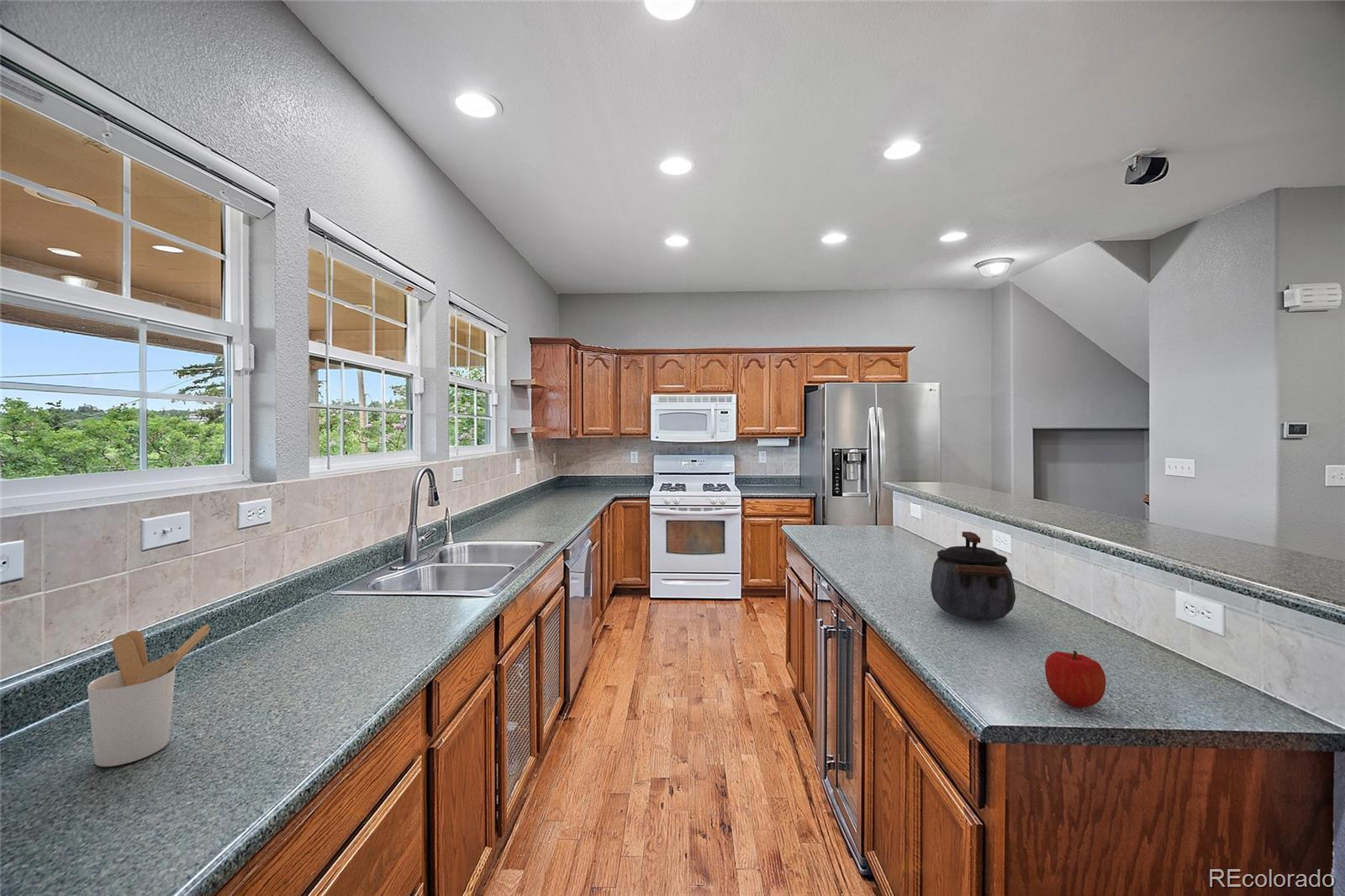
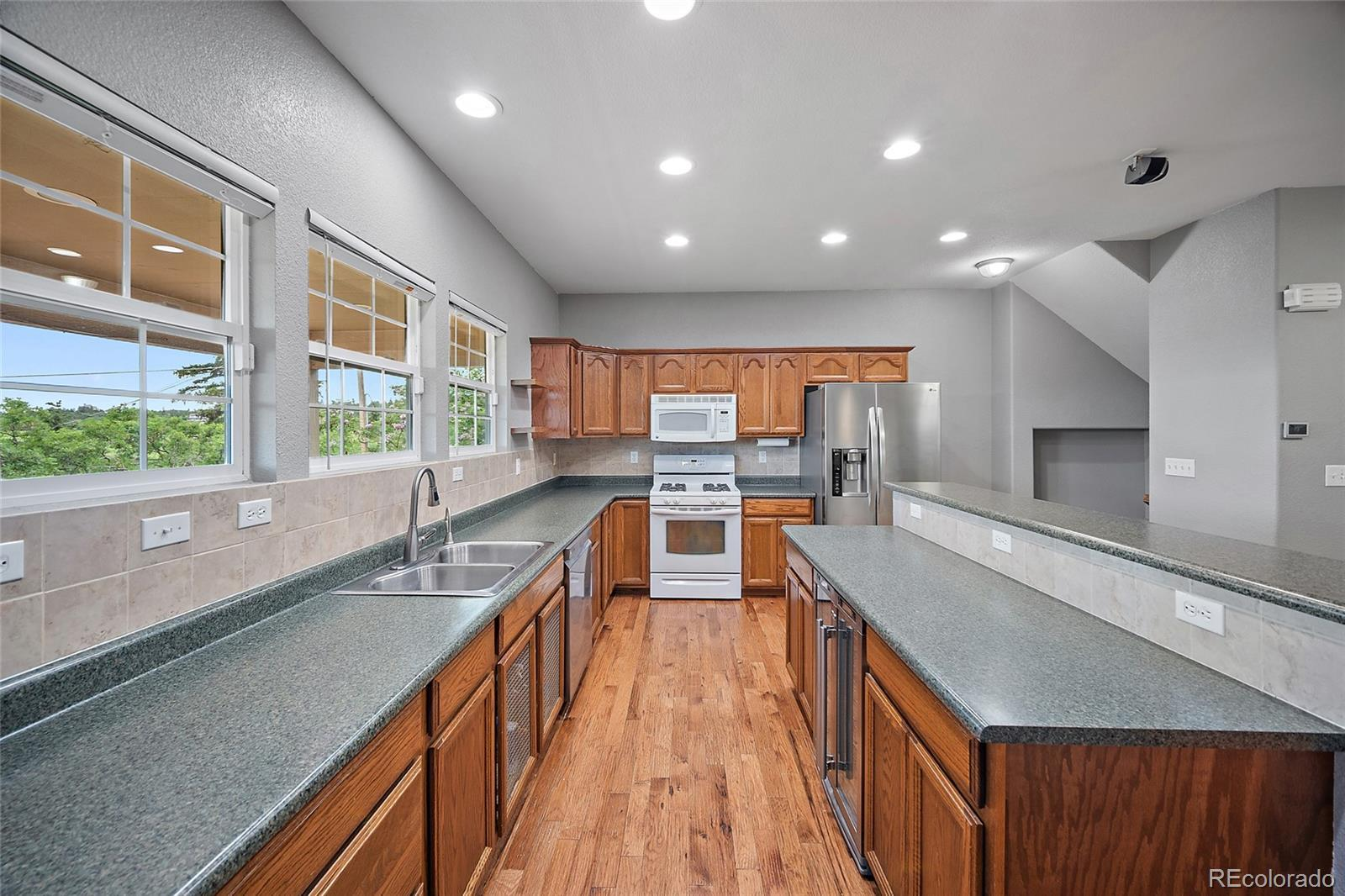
- kettle [930,530,1016,621]
- utensil holder [87,624,212,767]
- fruit [1044,650,1107,709]
